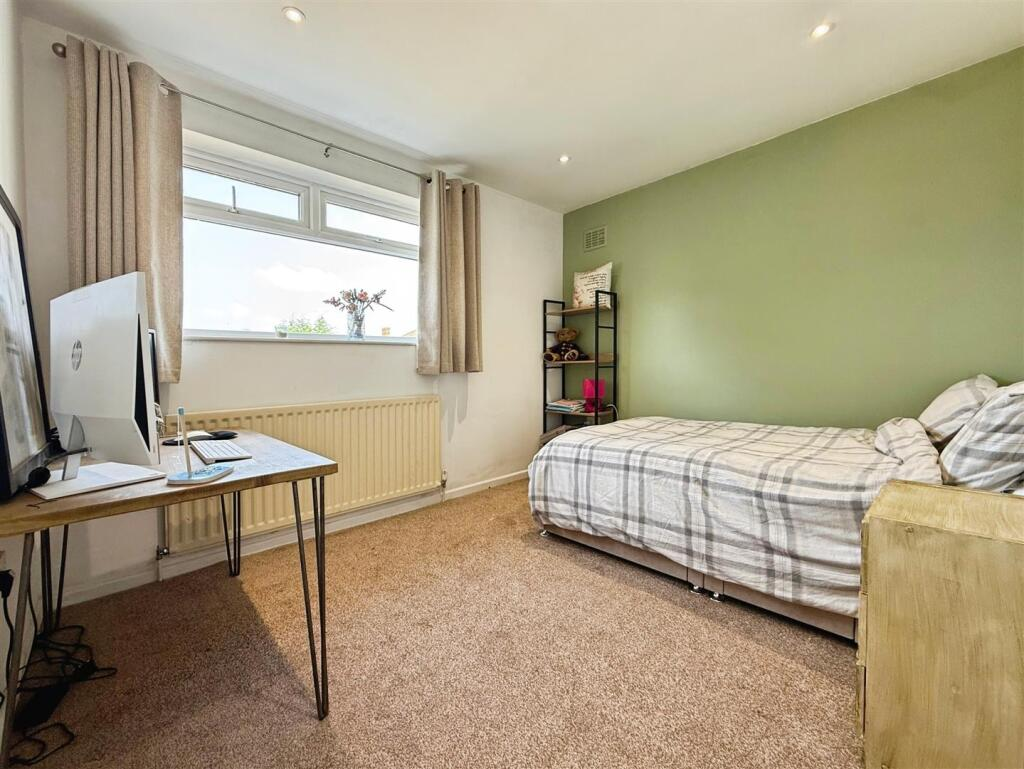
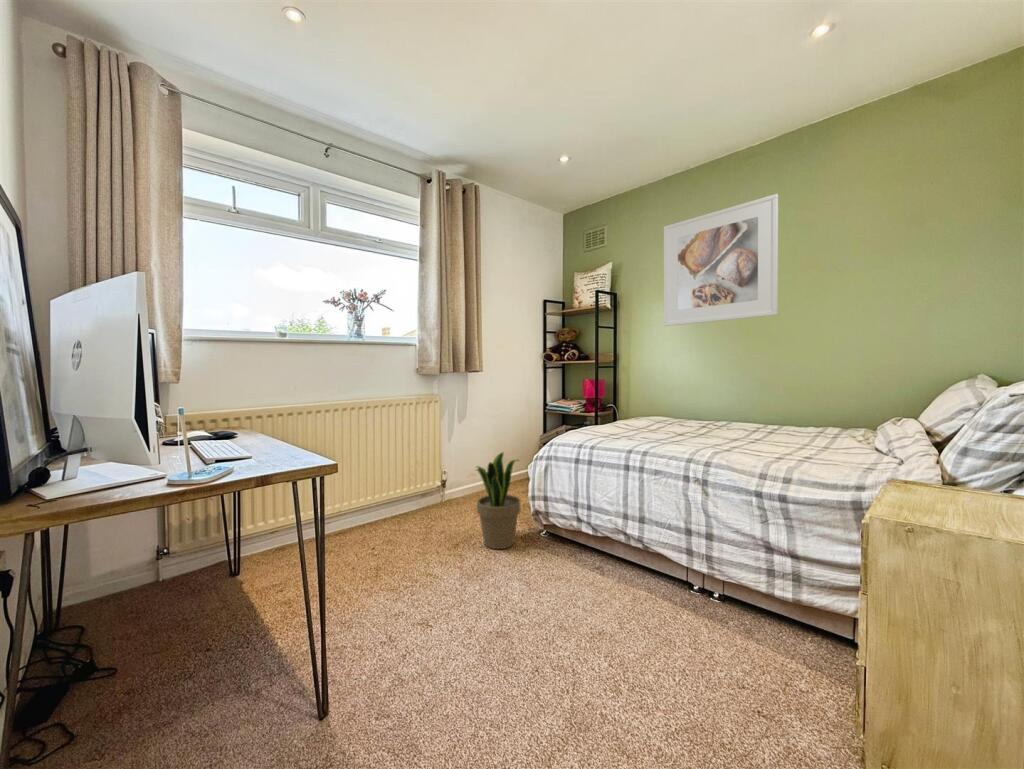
+ potted plant [474,451,521,550]
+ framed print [663,193,779,327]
